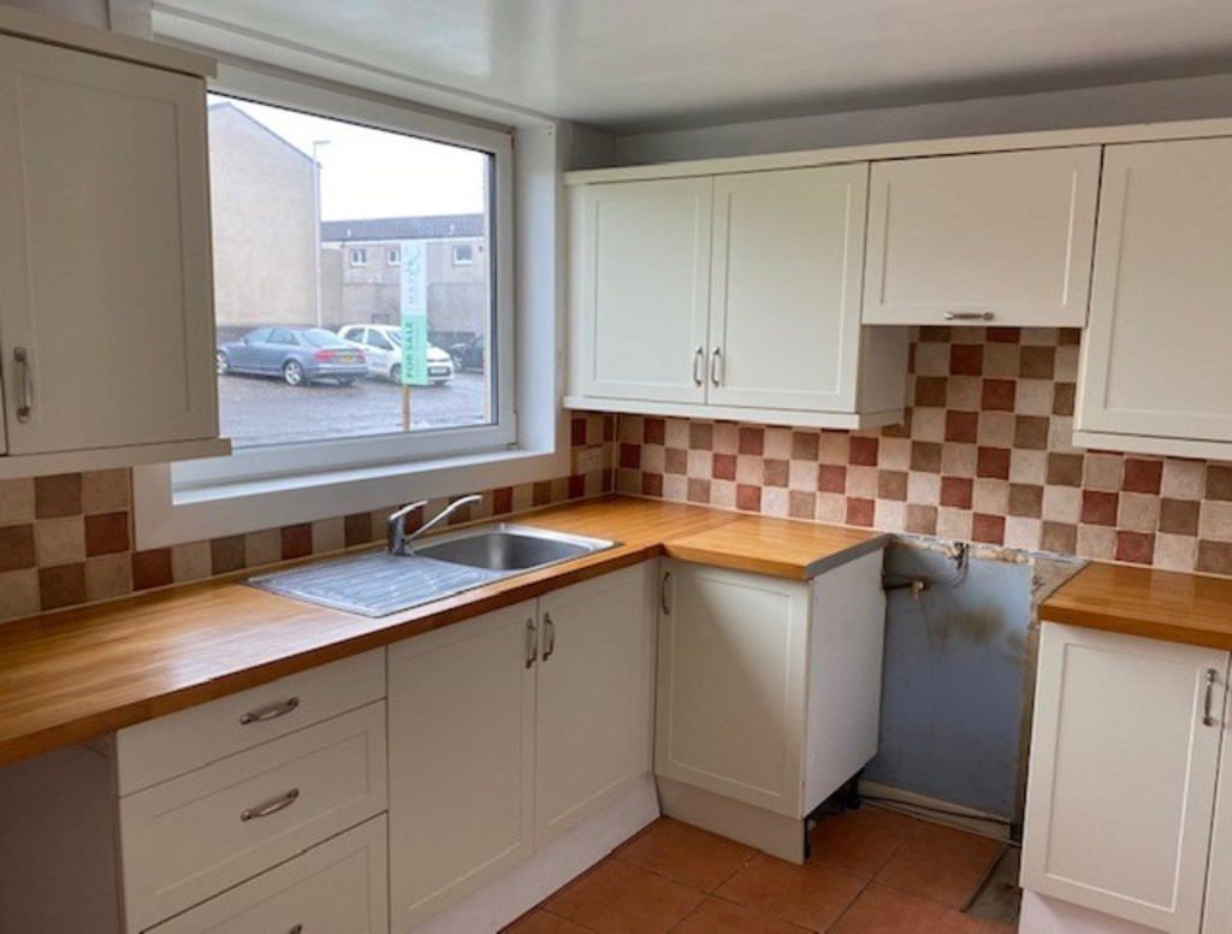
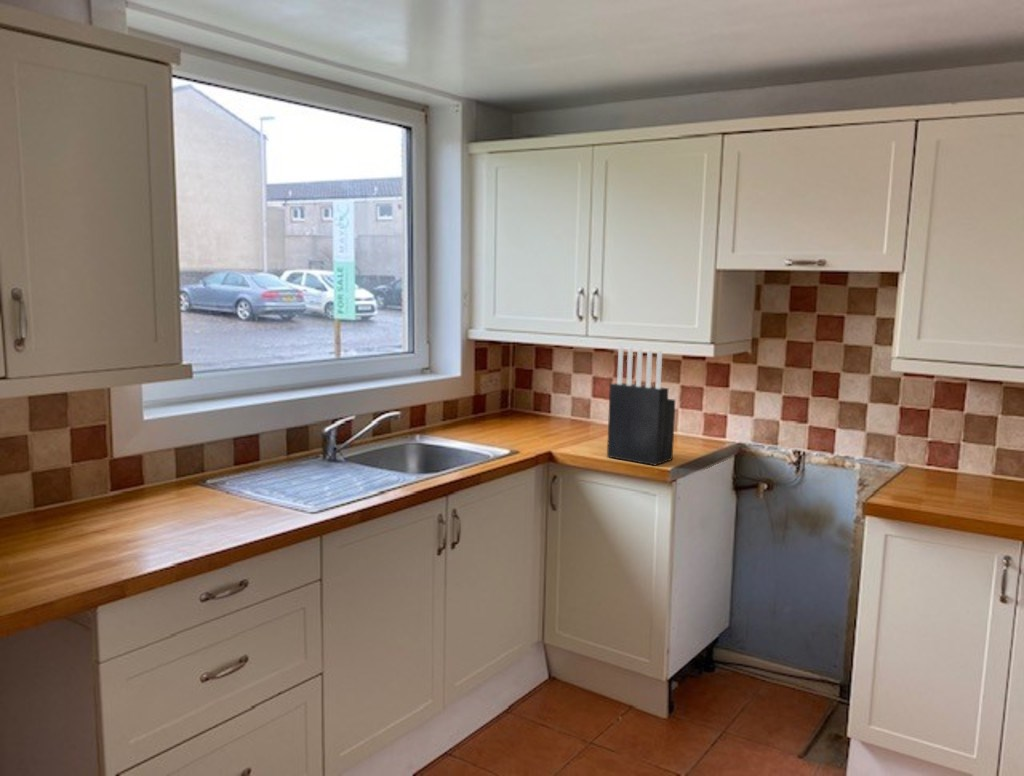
+ knife block [606,346,677,467]
